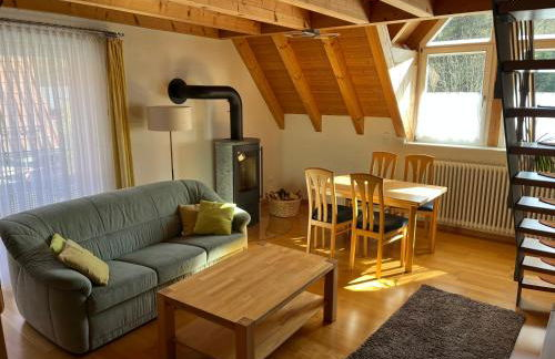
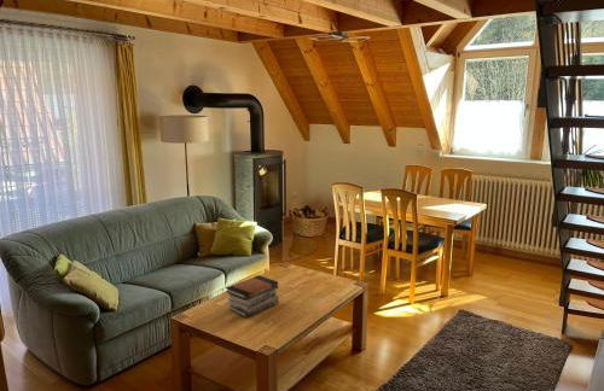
+ book stack [225,274,280,319]
